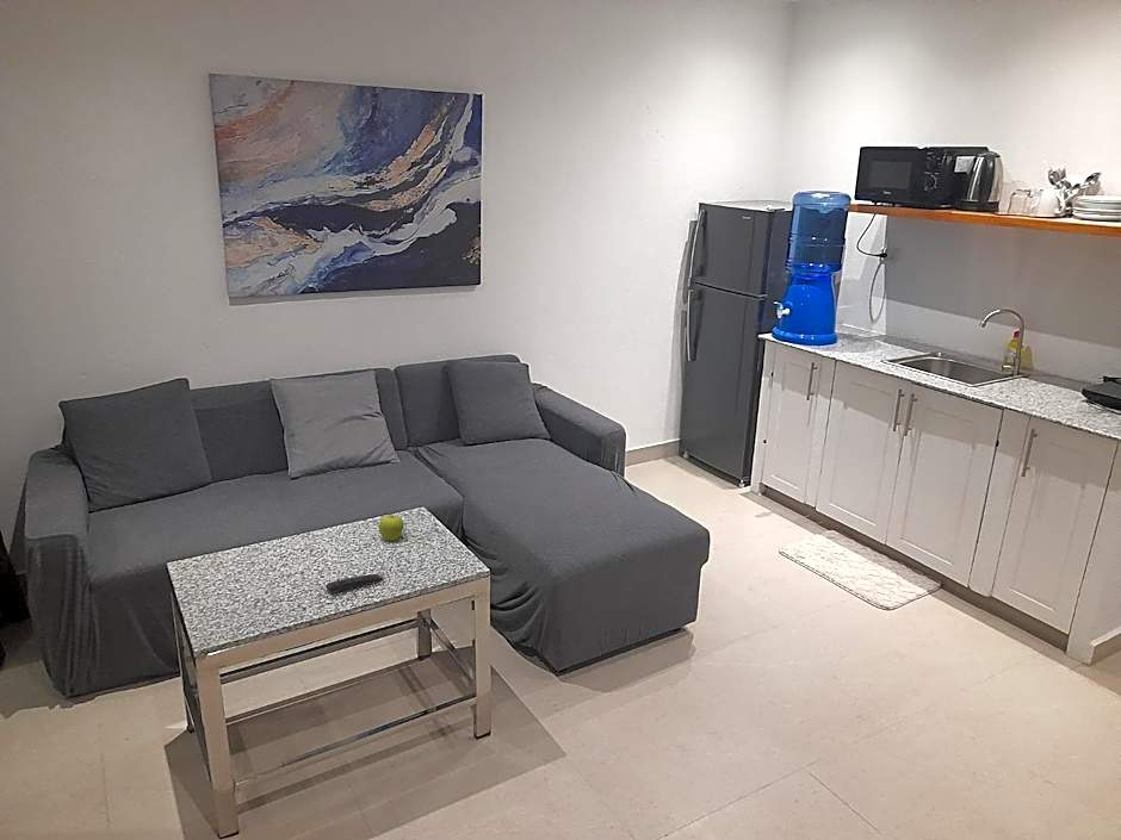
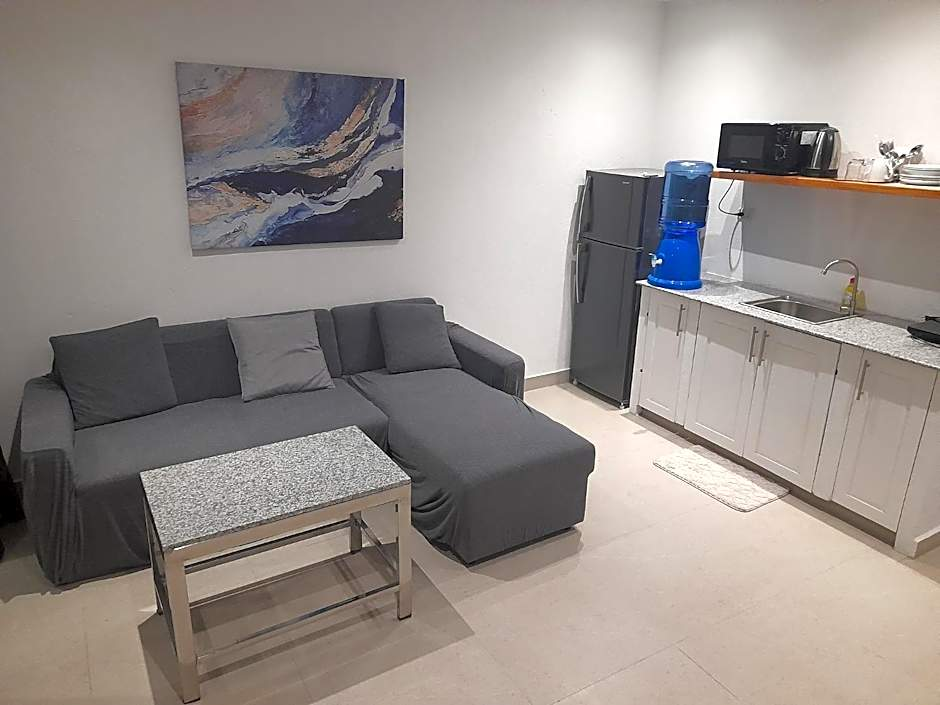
- remote control [324,573,385,595]
- fruit [378,514,404,542]
